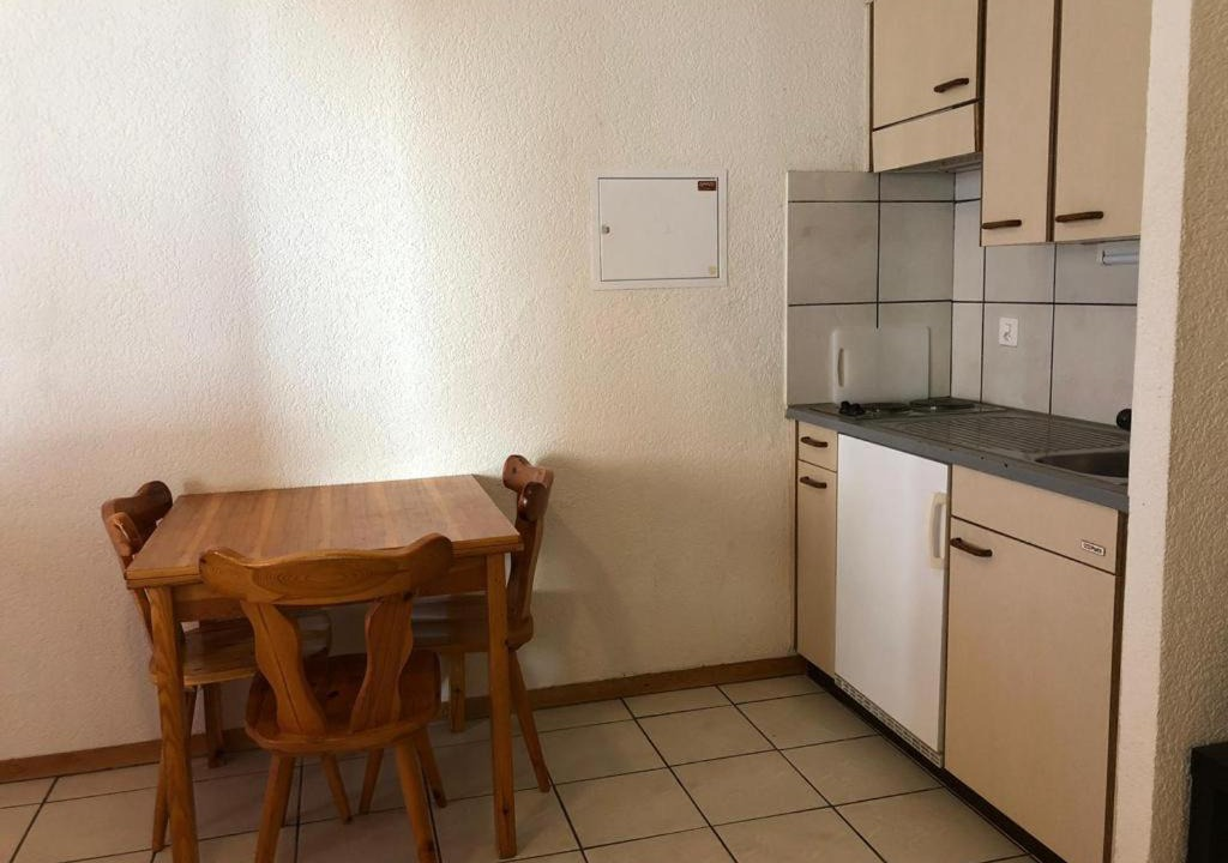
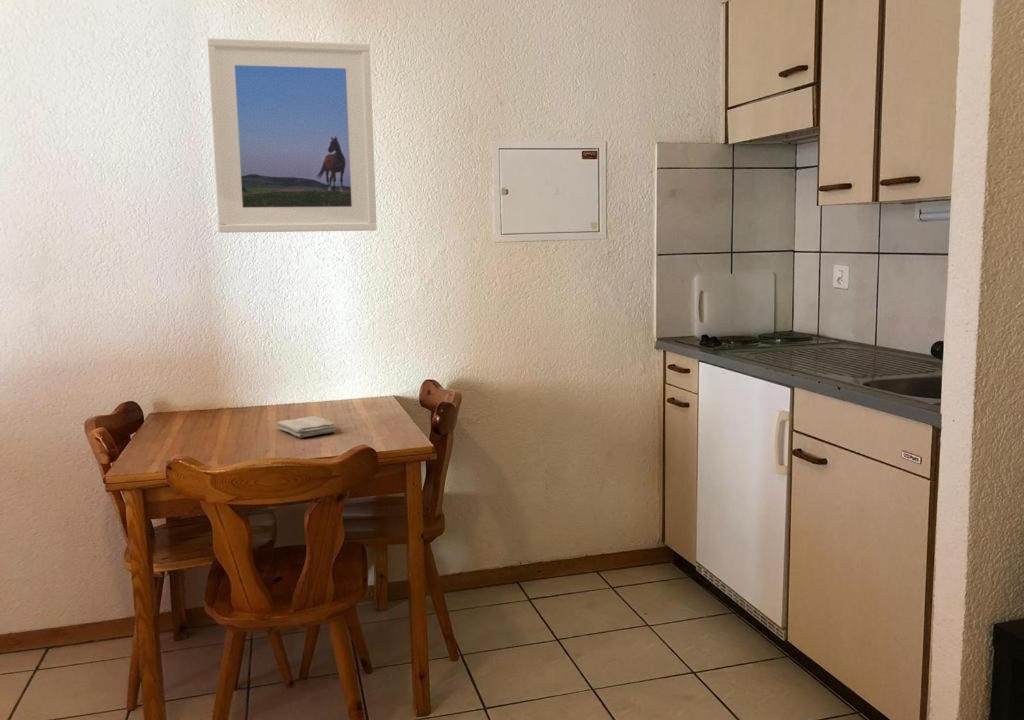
+ washcloth [275,415,337,438]
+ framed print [206,37,378,234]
